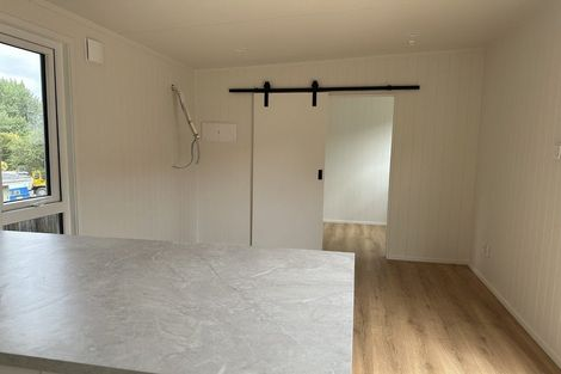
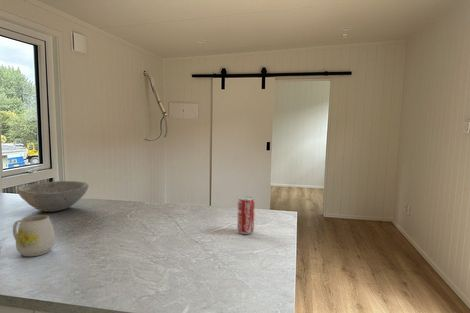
+ bowl [17,180,90,213]
+ beverage can [236,196,256,235]
+ mug [12,214,56,257]
